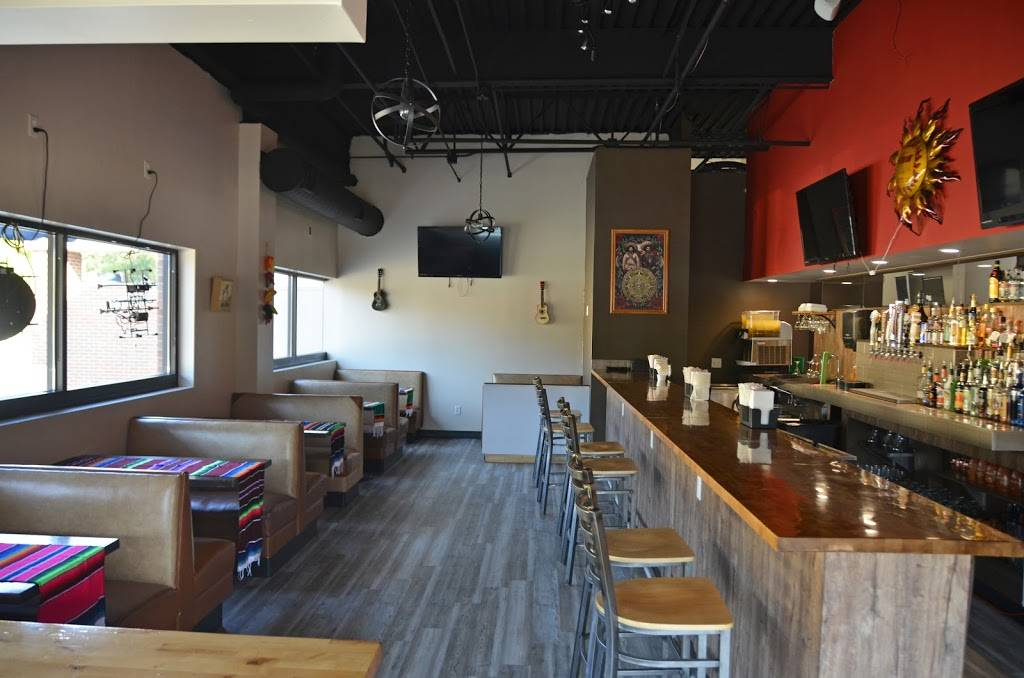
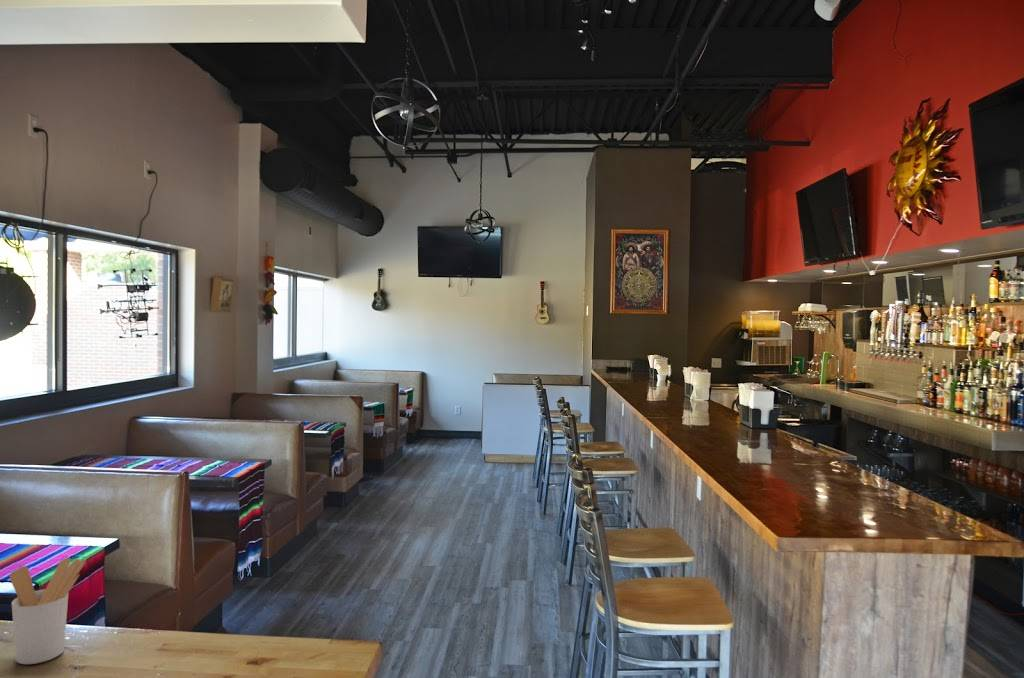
+ utensil holder [9,557,86,665]
